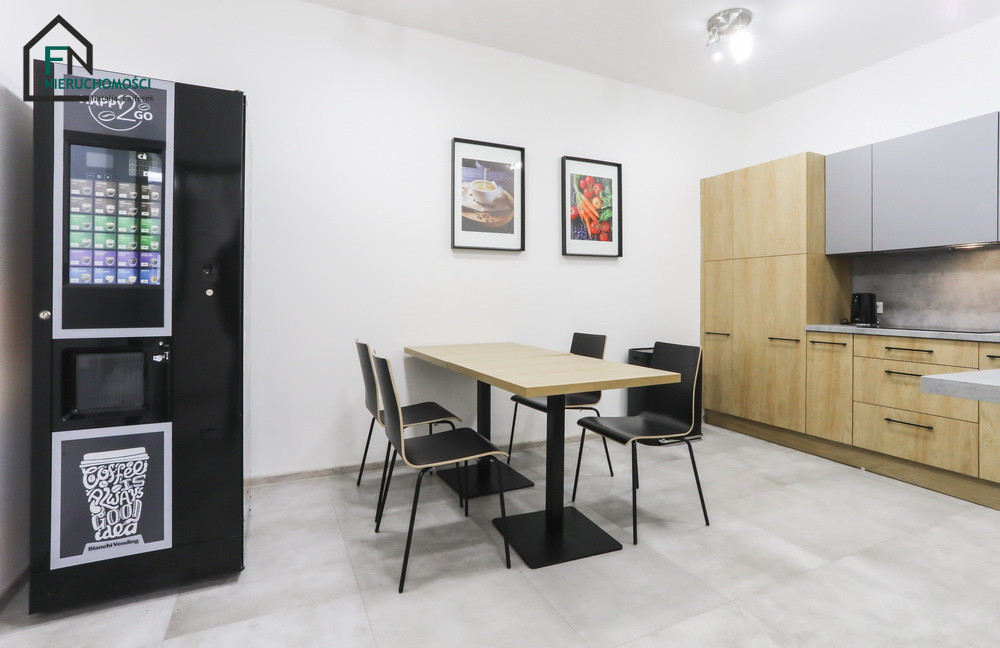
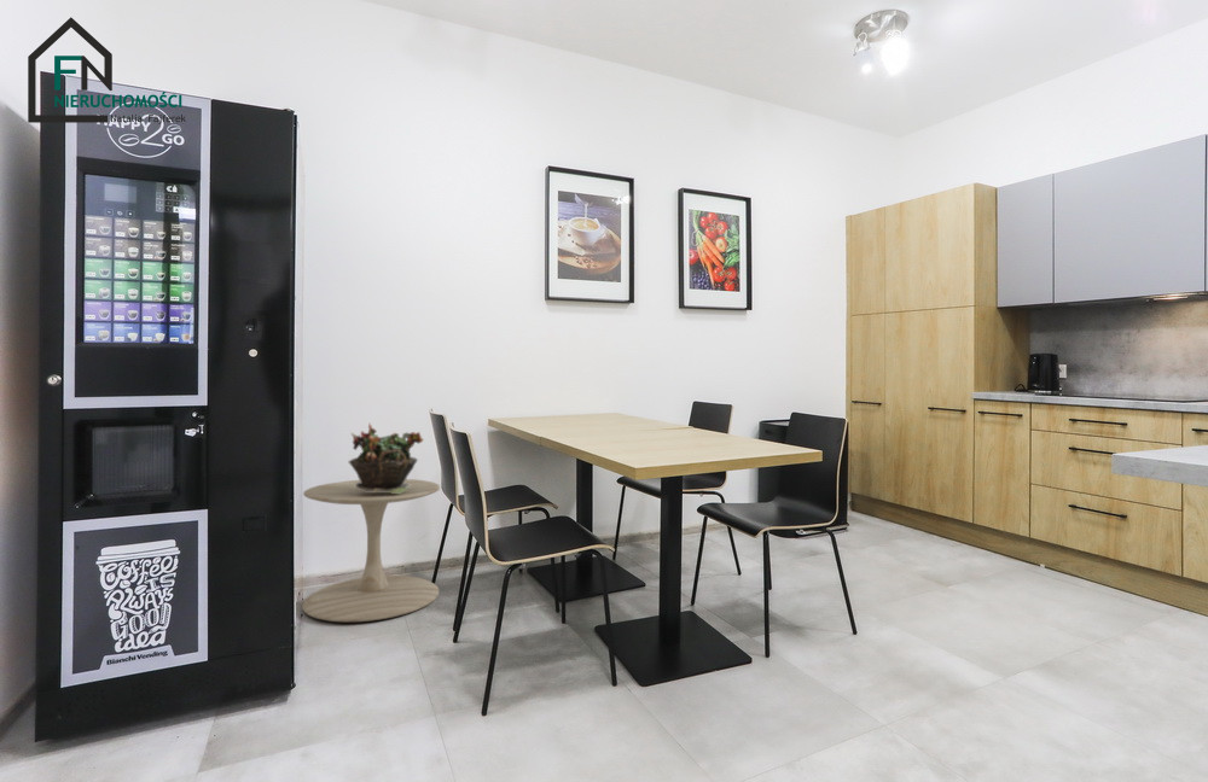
+ side table [301,478,441,623]
+ potted plant [348,422,424,494]
